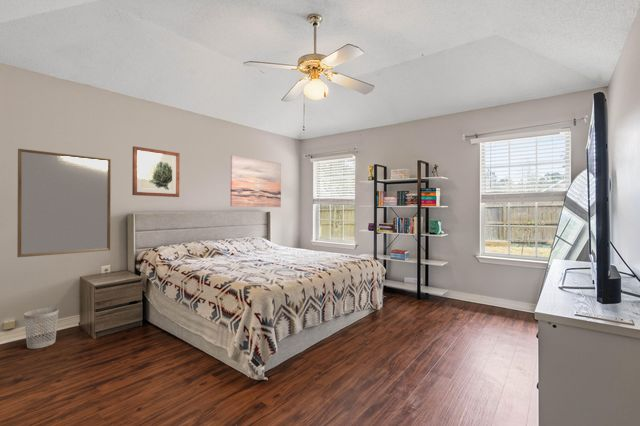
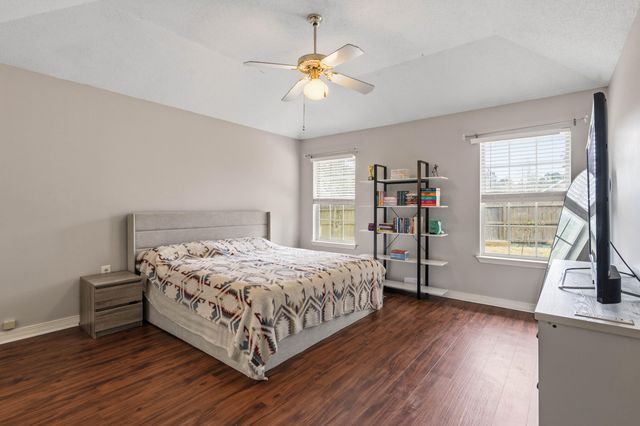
- wall art [131,145,181,198]
- wastebasket [23,307,60,350]
- wall art [229,154,282,208]
- home mirror [16,148,112,258]
